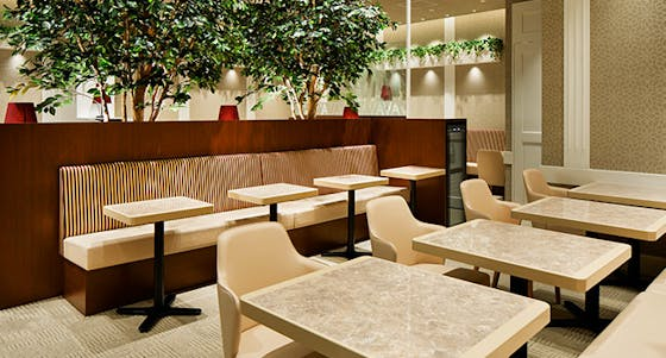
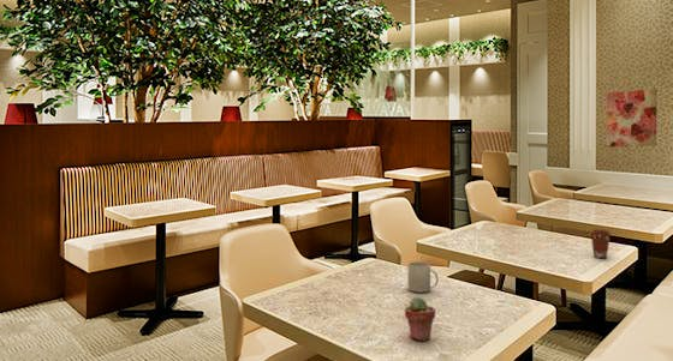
+ potted succulent [404,295,436,342]
+ mug [406,260,440,294]
+ coffee cup [589,228,612,259]
+ wall art [606,88,659,148]
